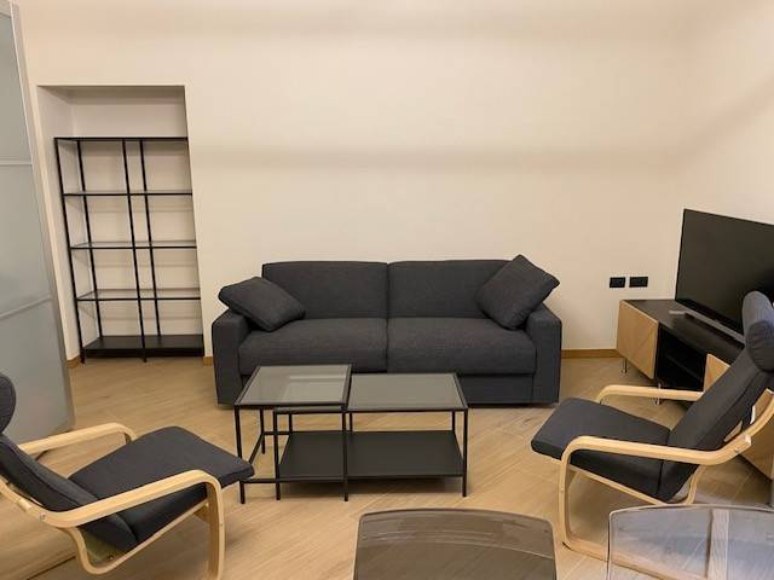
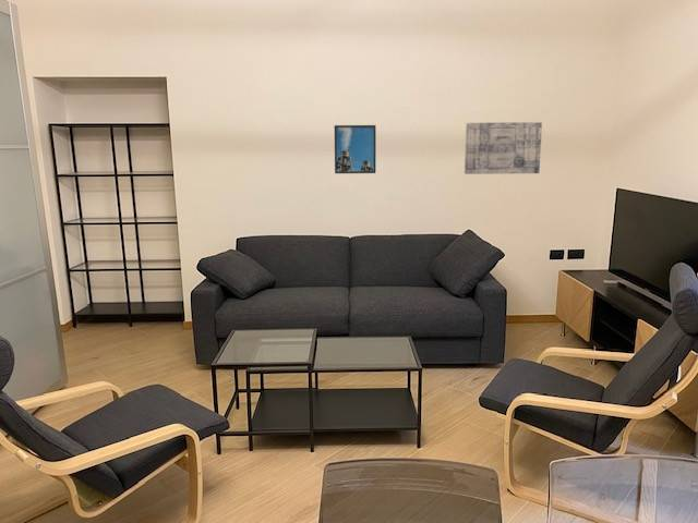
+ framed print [334,124,377,174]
+ wall art [464,121,543,175]
